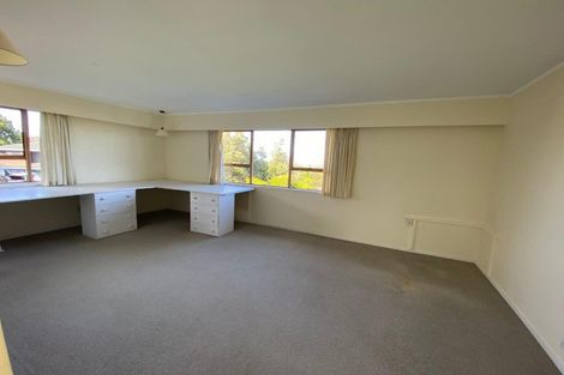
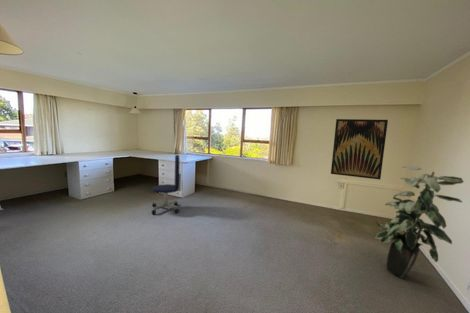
+ office chair [150,154,182,215]
+ wall art [330,118,389,181]
+ indoor plant [374,165,465,279]
